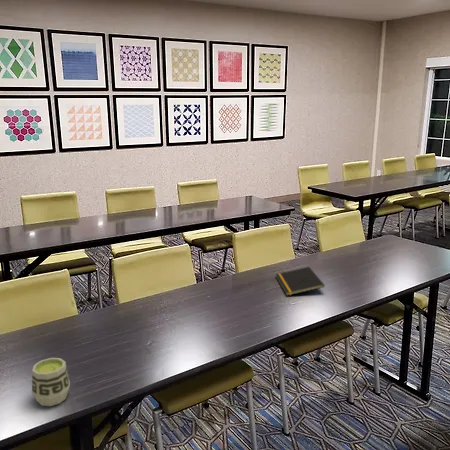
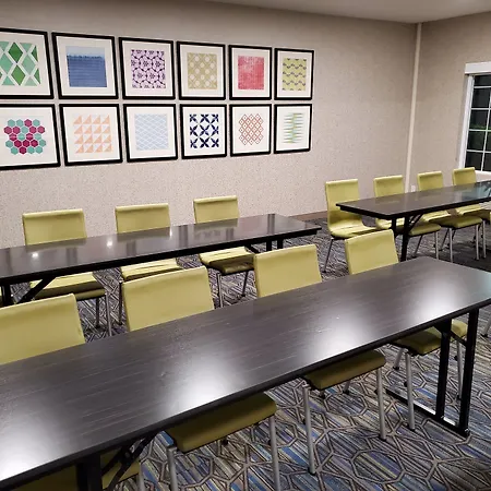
- cup [31,357,71,407]
- notepad [274,266,326,297]
